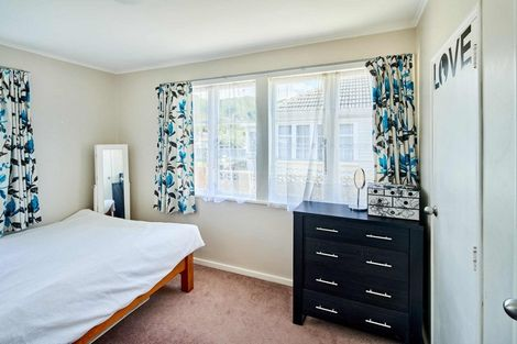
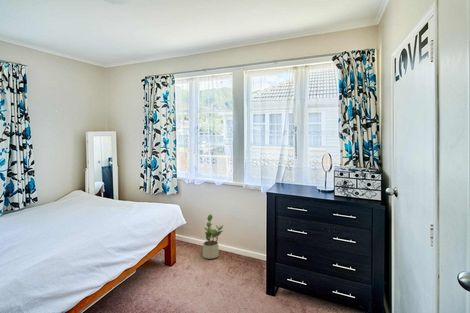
+ potted plant [202,213,225,260]
